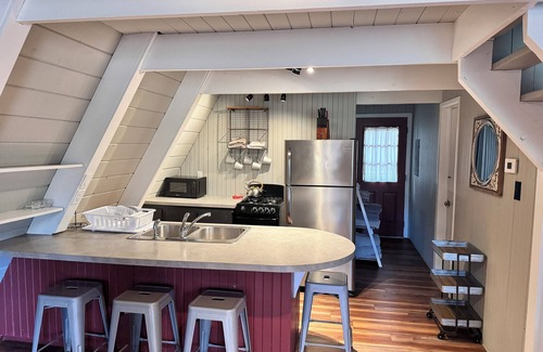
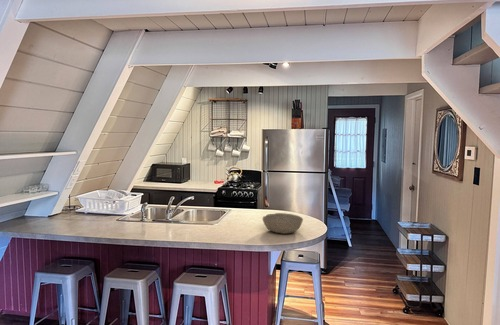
+ bowl [261,212,304,235]
